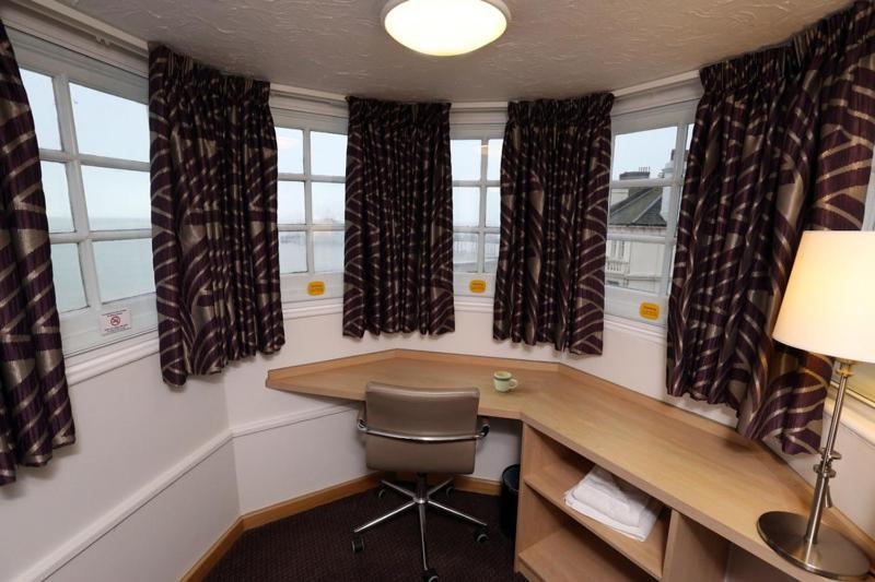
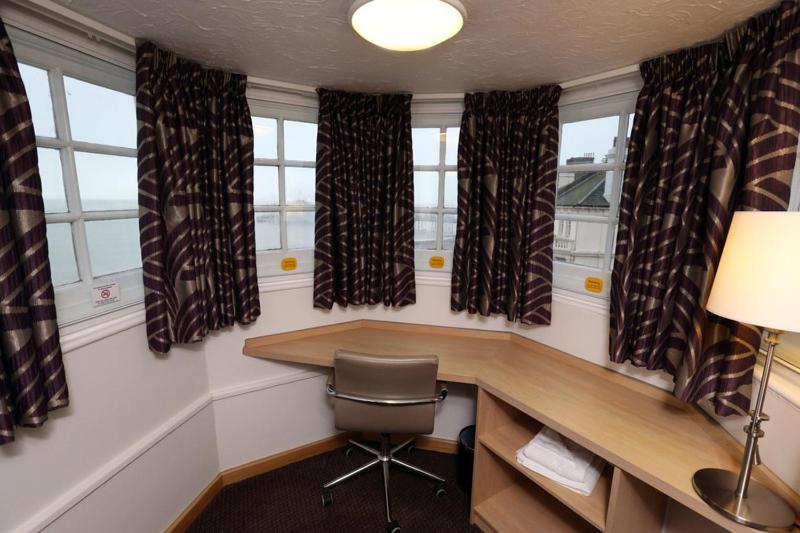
- mug [493,370,520,393]
